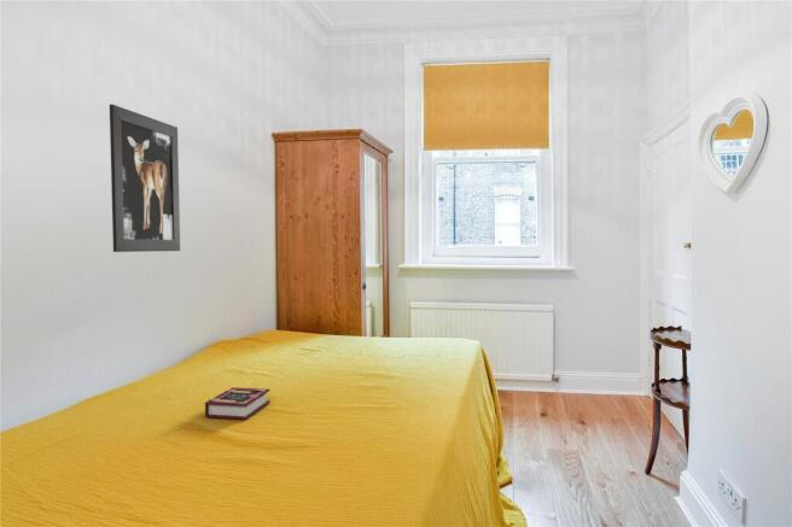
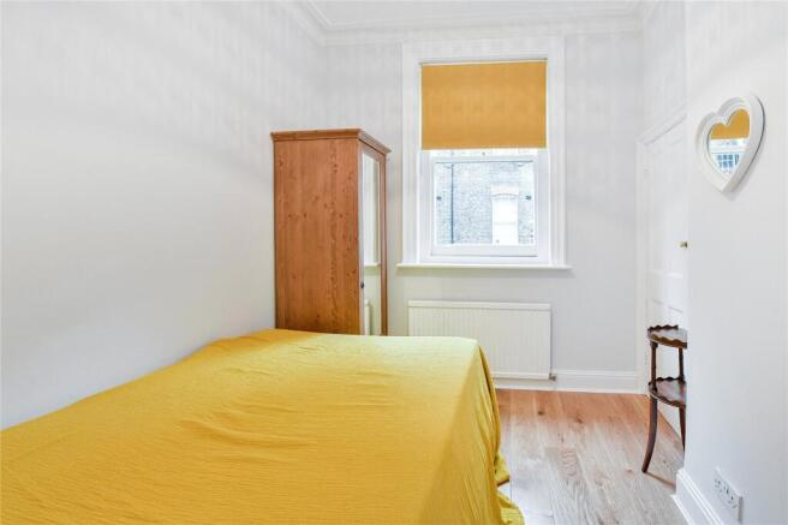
- wall art [109,103,181,253]
- book [204,386,272,421]
